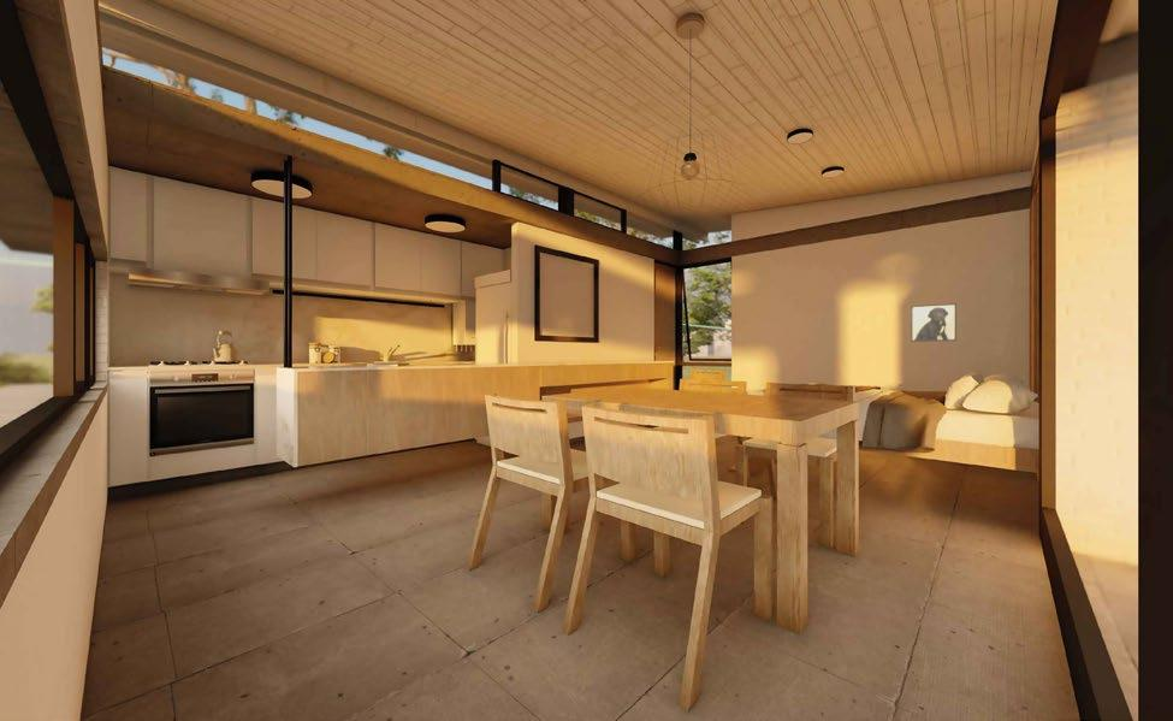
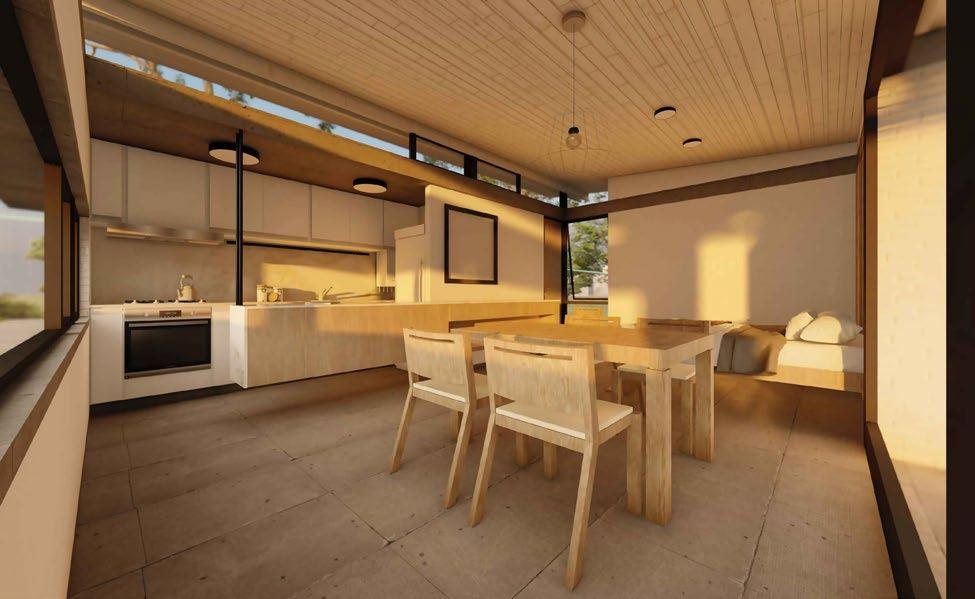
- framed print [910,302,958,343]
